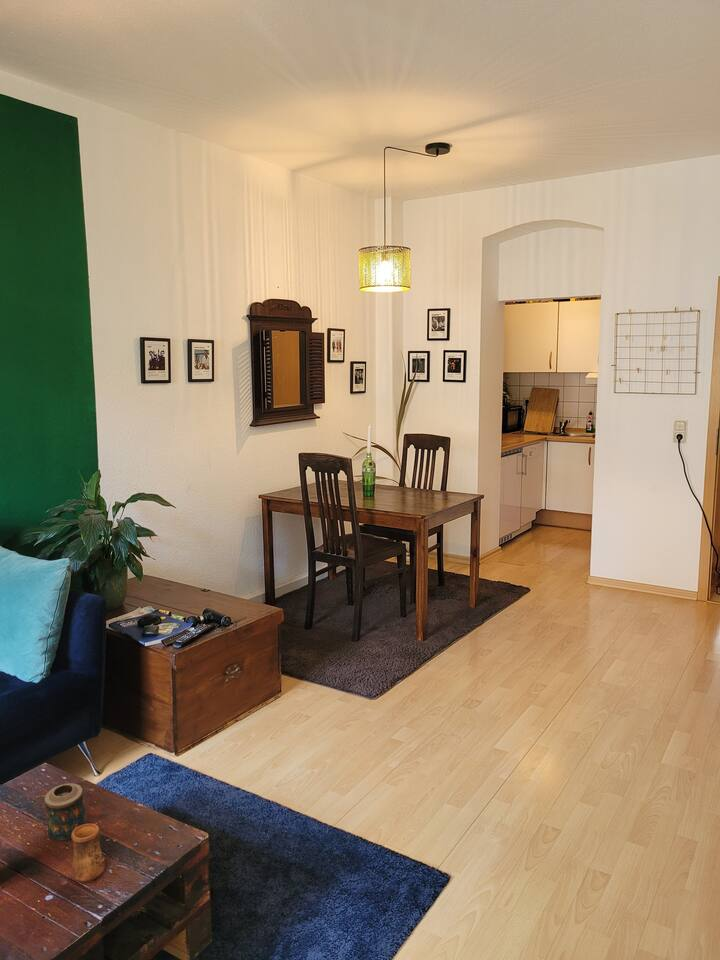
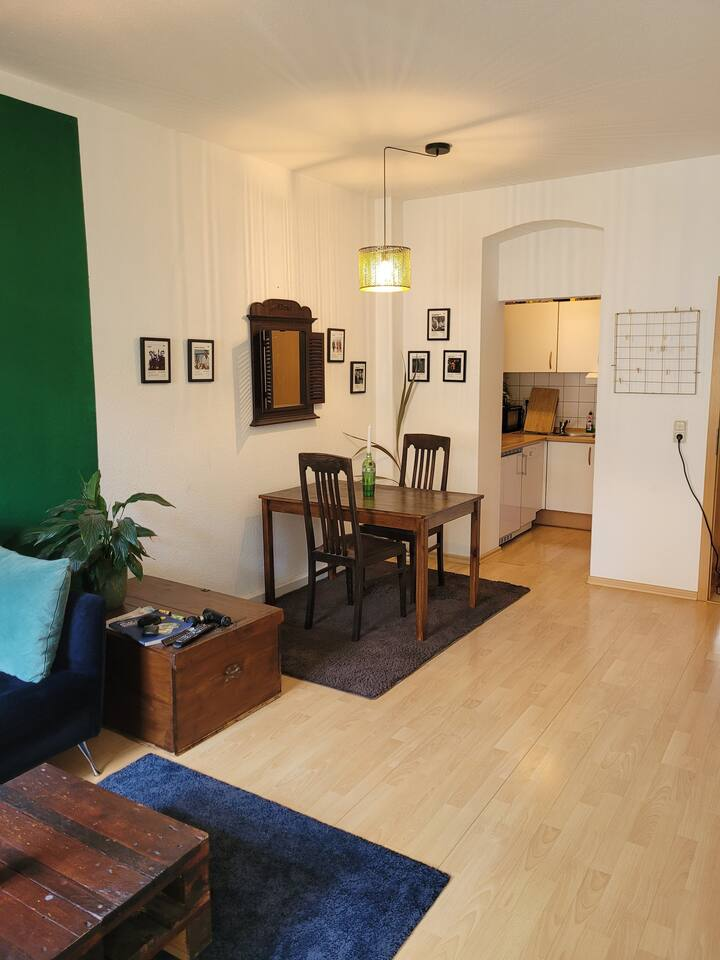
- candle [43,782,89,842]
- cup [70,823,106,883]
